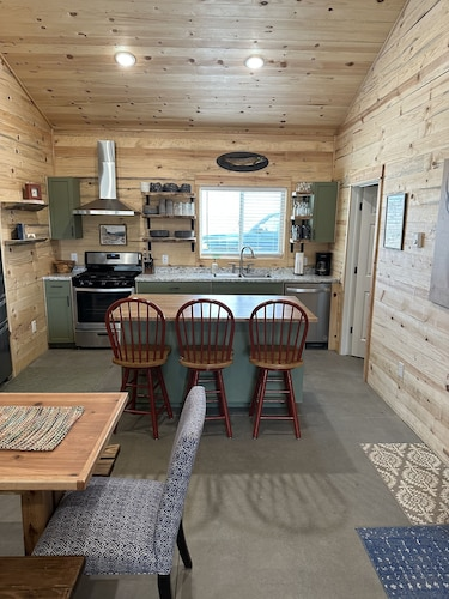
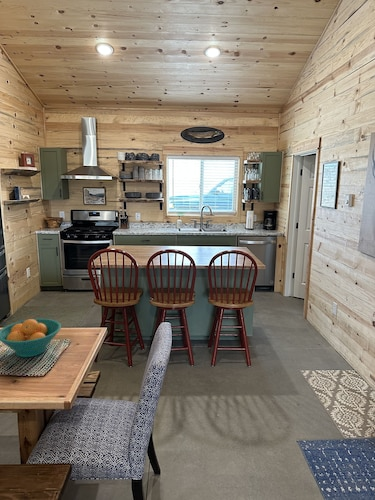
+ fruit bowl [0,318,62,358]
